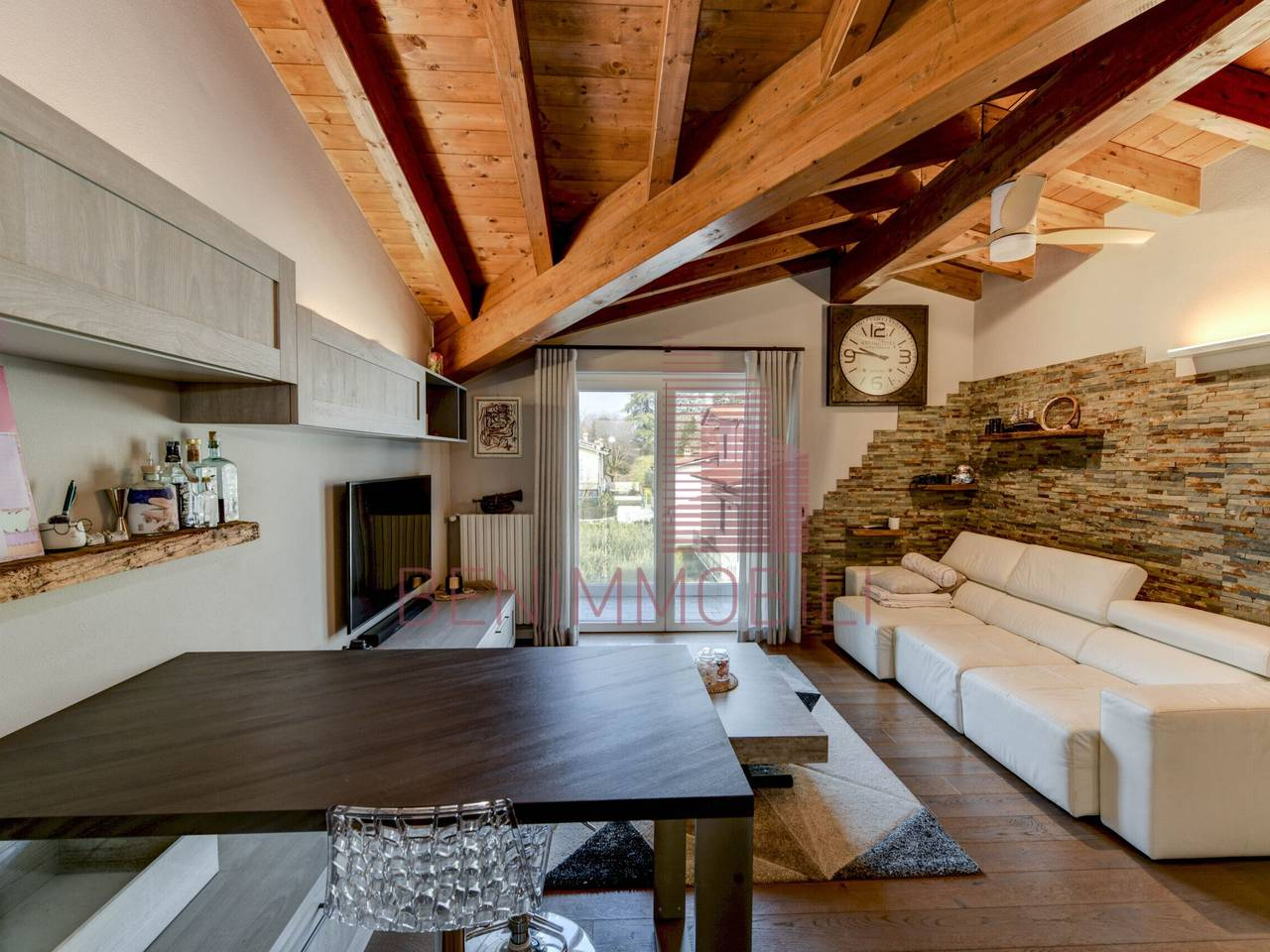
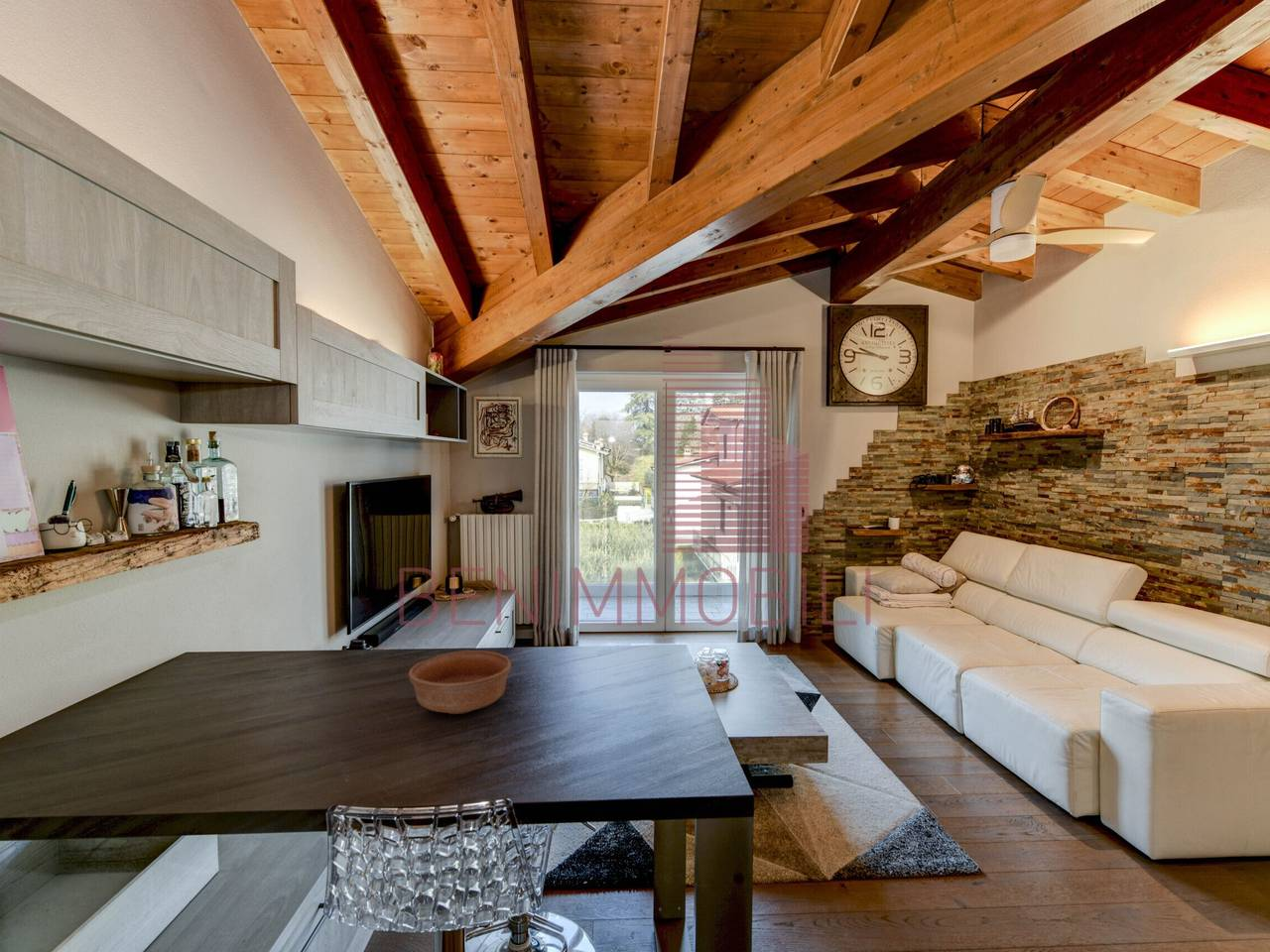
+ bowl [408,650,512,715]
